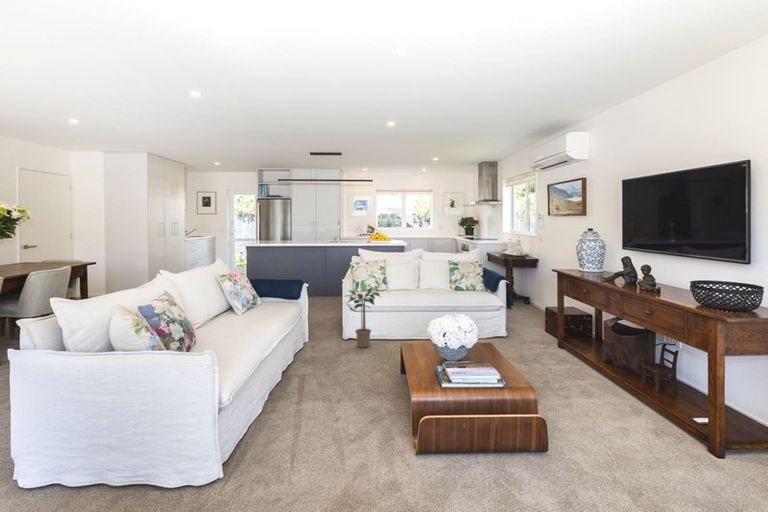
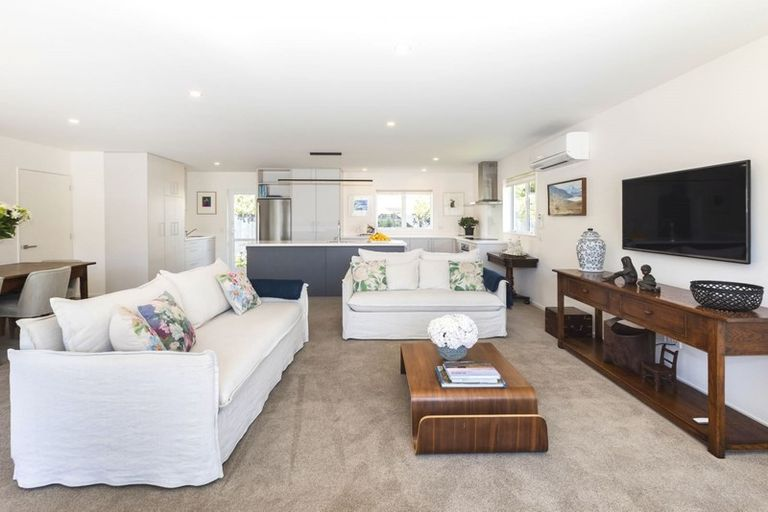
- potted plant [343,285,383,349]
